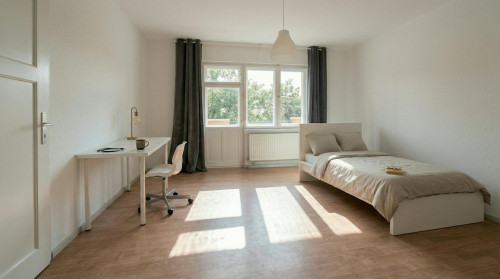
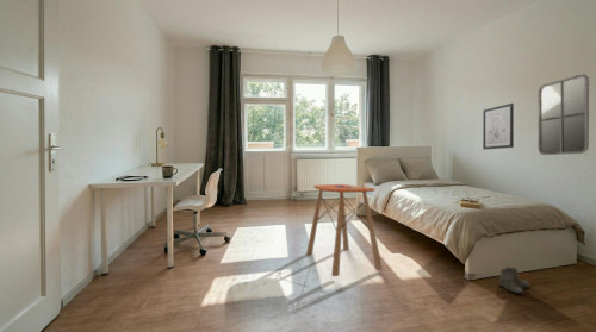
+ home mirror [536,73,590,156]
+ boots [497,265,530,295]
+ side table [305,183,384,277]
+ wall art [482,102,515,151]
